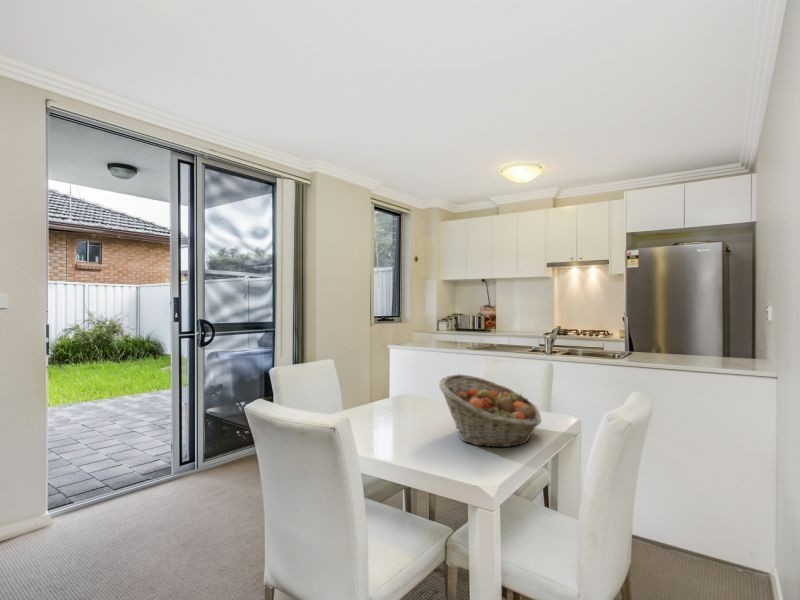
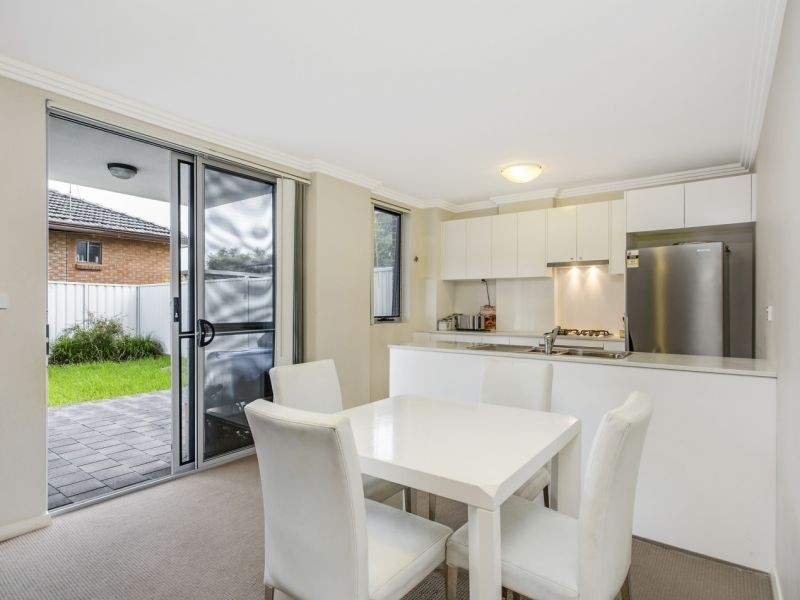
- fruit basket [438,373,542,448]
